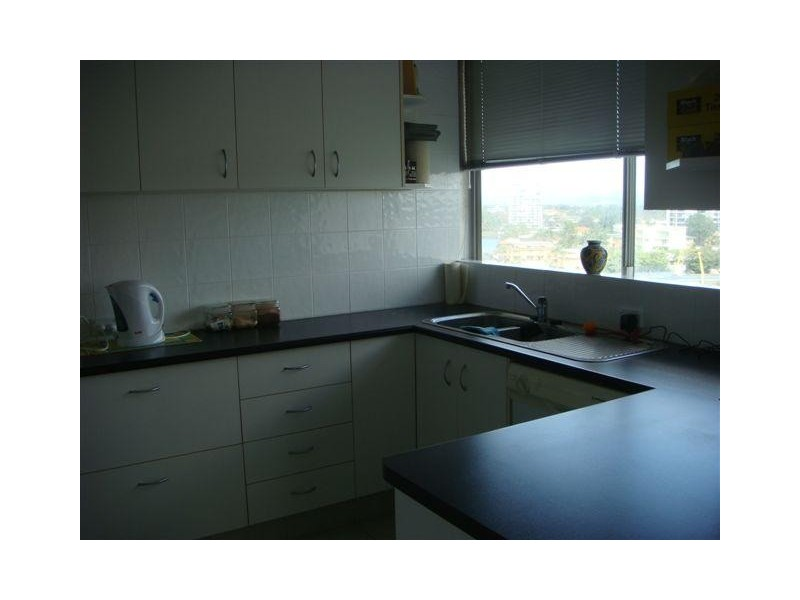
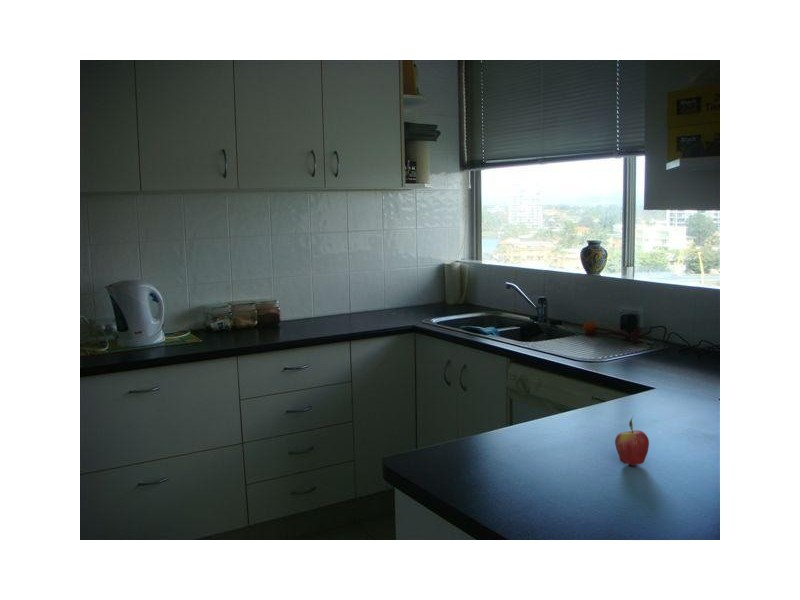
+ fruit [614,416,650,467]
